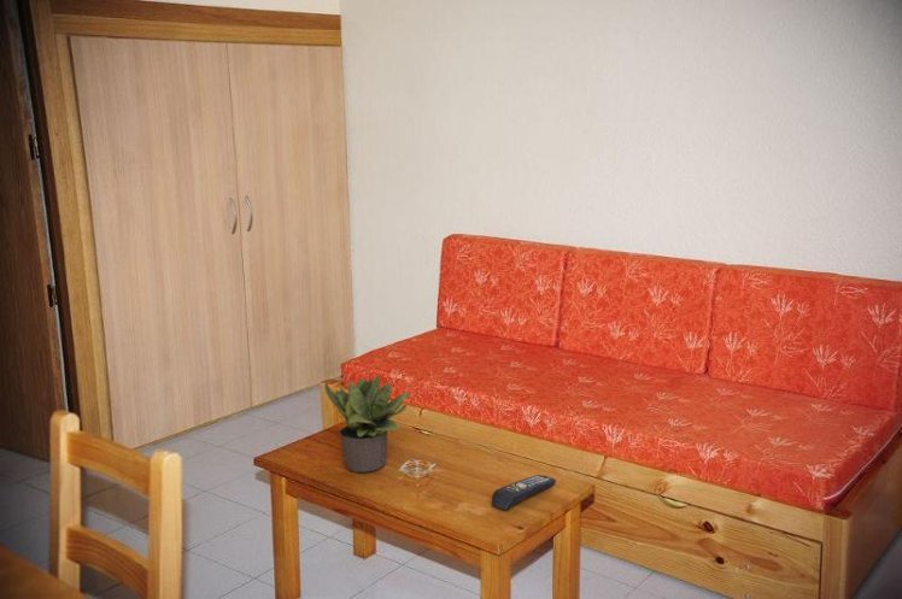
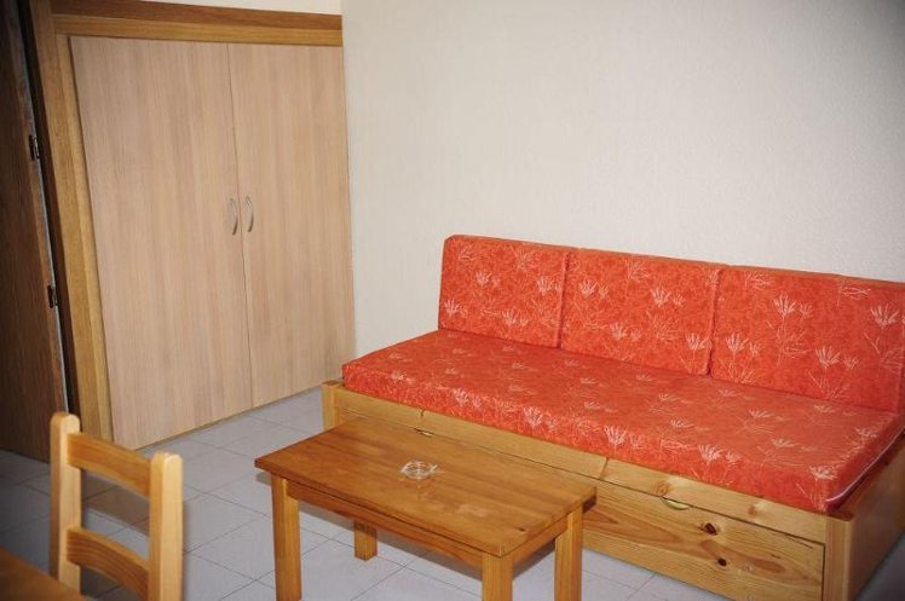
- remote control [491,474,557,511]
- potted plant [324,368,412,474]
